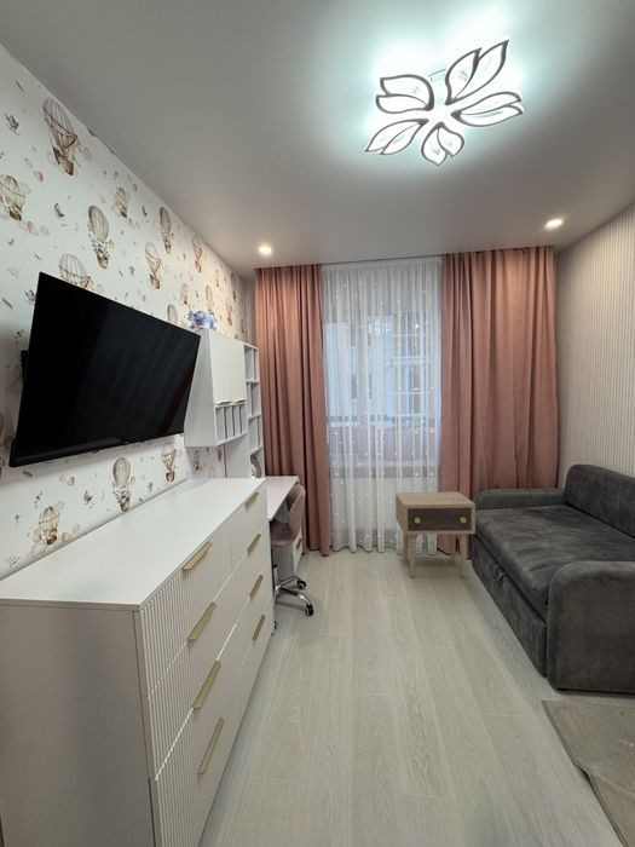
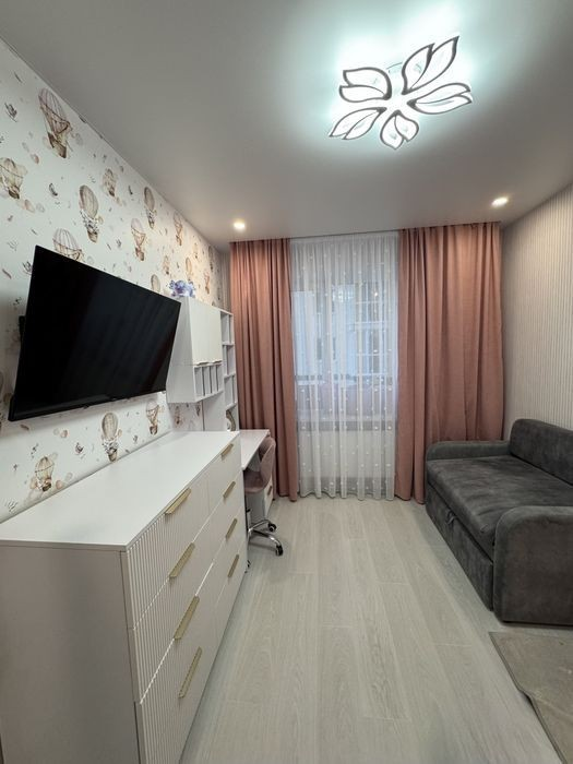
- side table [394,491,477,578]
